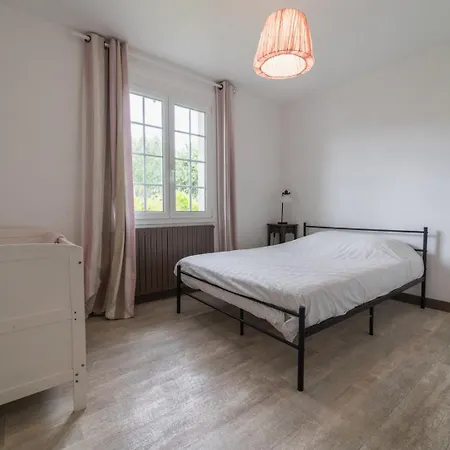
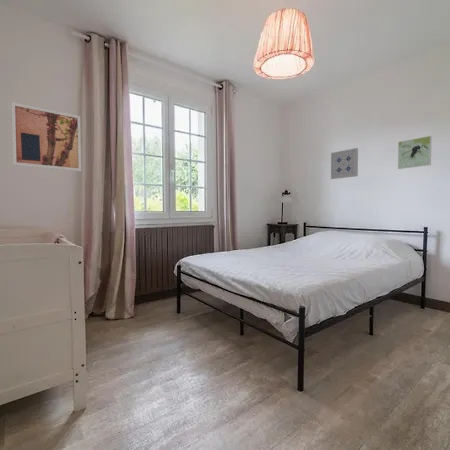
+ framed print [397,135,433,170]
+ wall art [11,101,82,172]
+ wall art [330,147,359,180]
